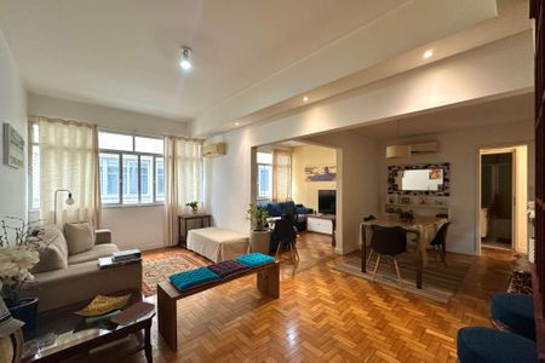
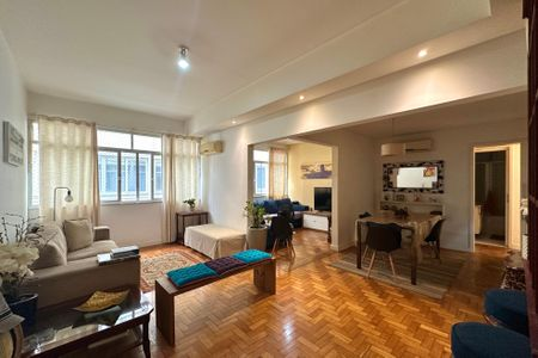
- book [109,300,156,327]
